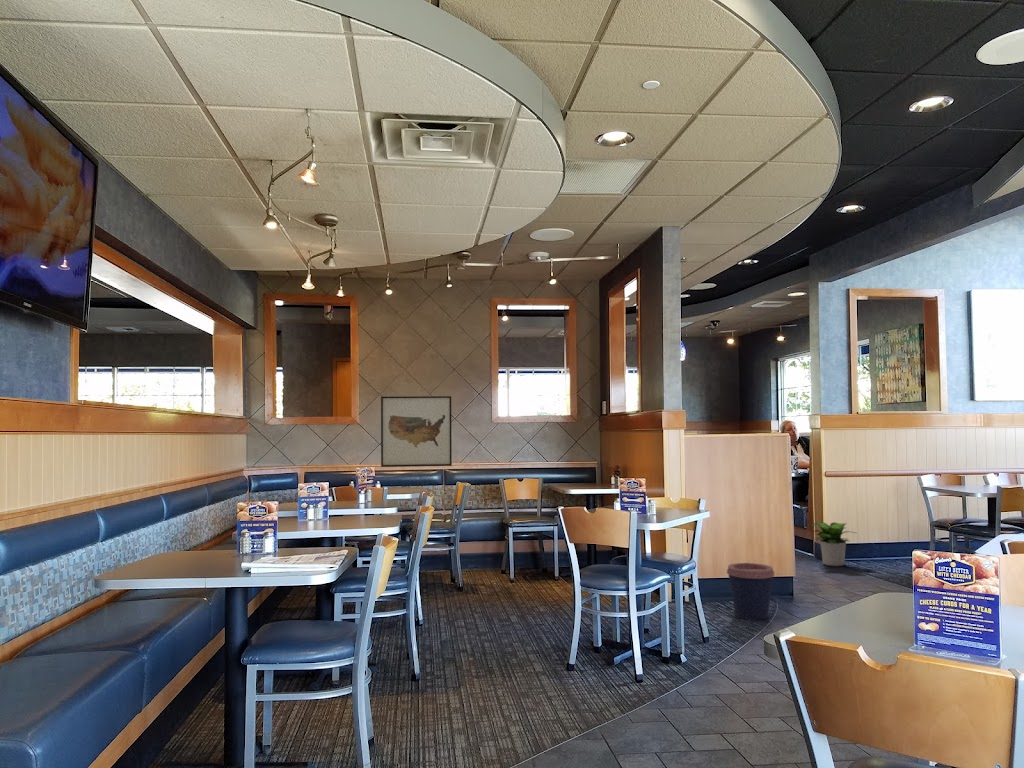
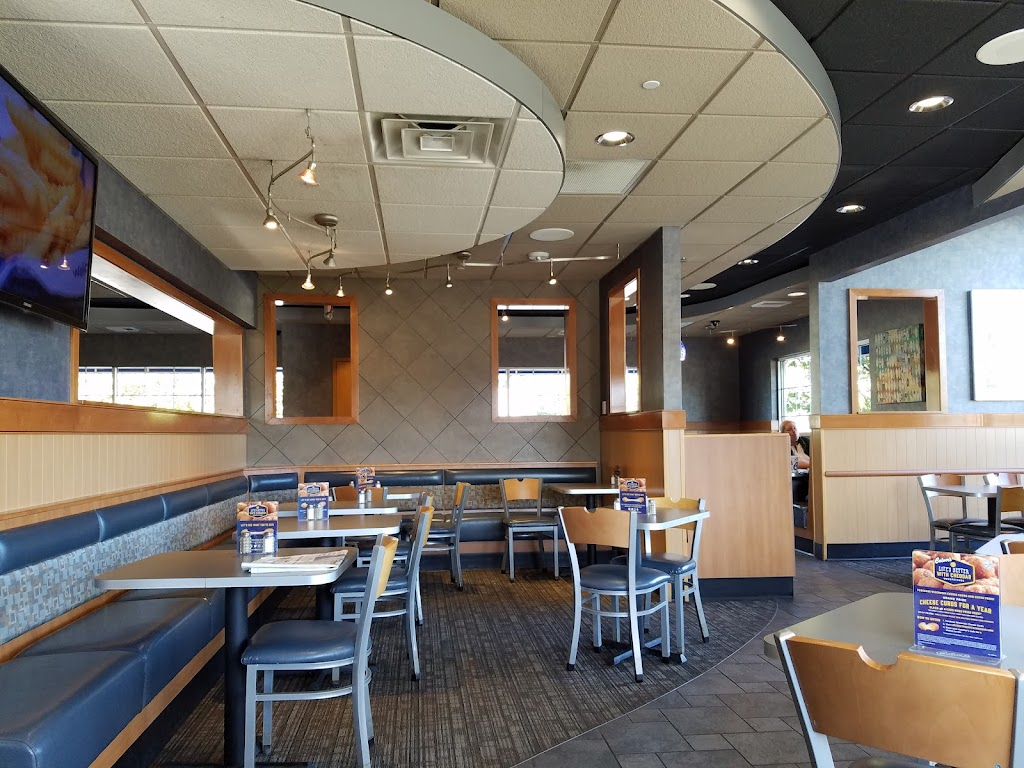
- wall art [380,395,453,468]
- potted plant [808,521,856,567]
- coffee cup [726,562,775,621]
